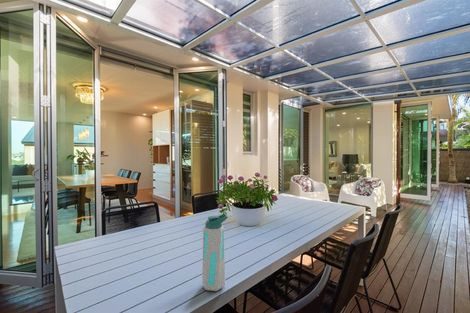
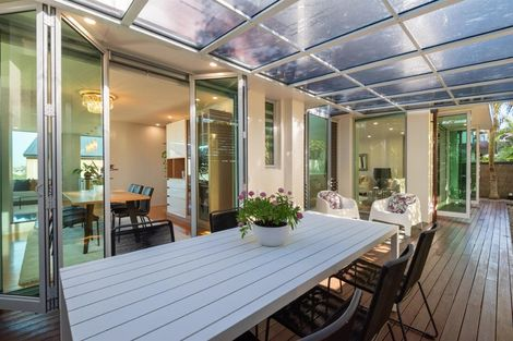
- water bottle [201,213,229,292]
